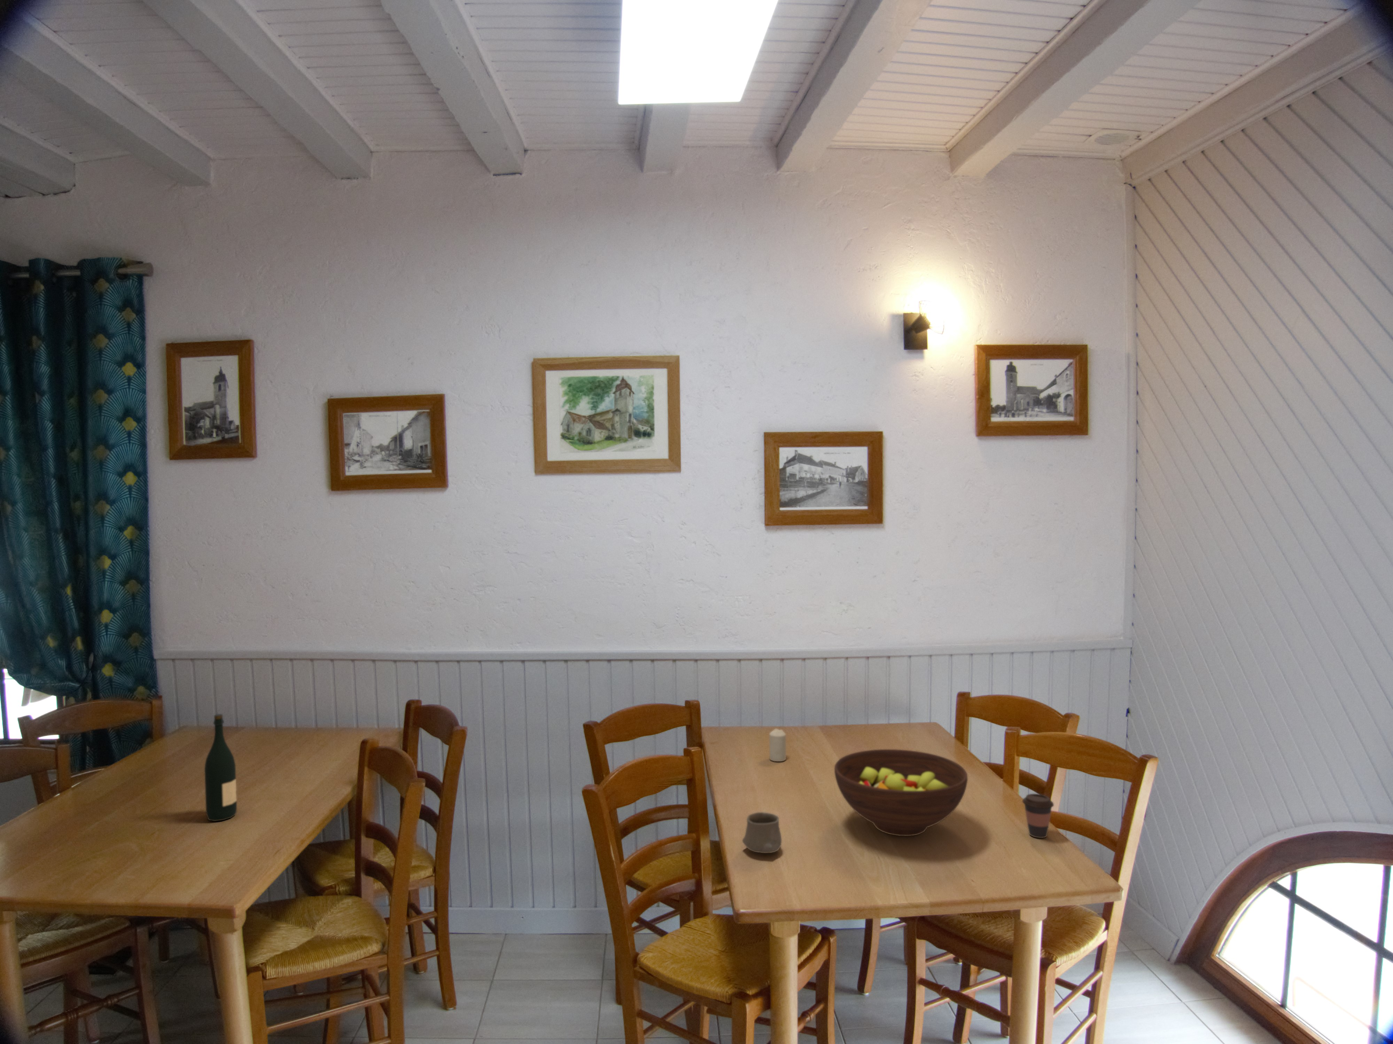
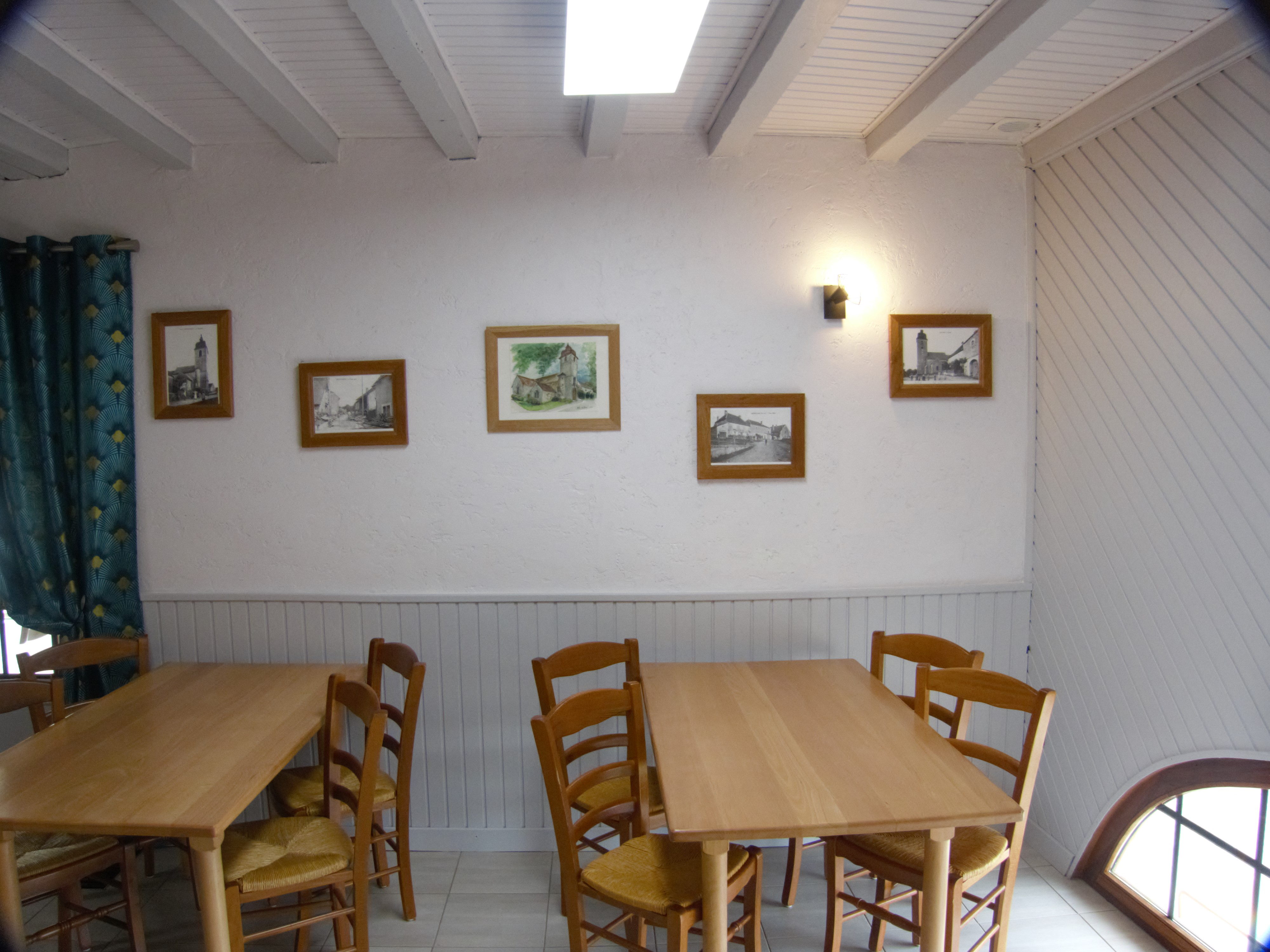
- wine bottle [204,714,237,821]
- candle [769,728,786,762]
- fruit bowl [834,749,969,837]
- cup [743,812,782,853]
- coffee cup [1022,794,1054,838]
